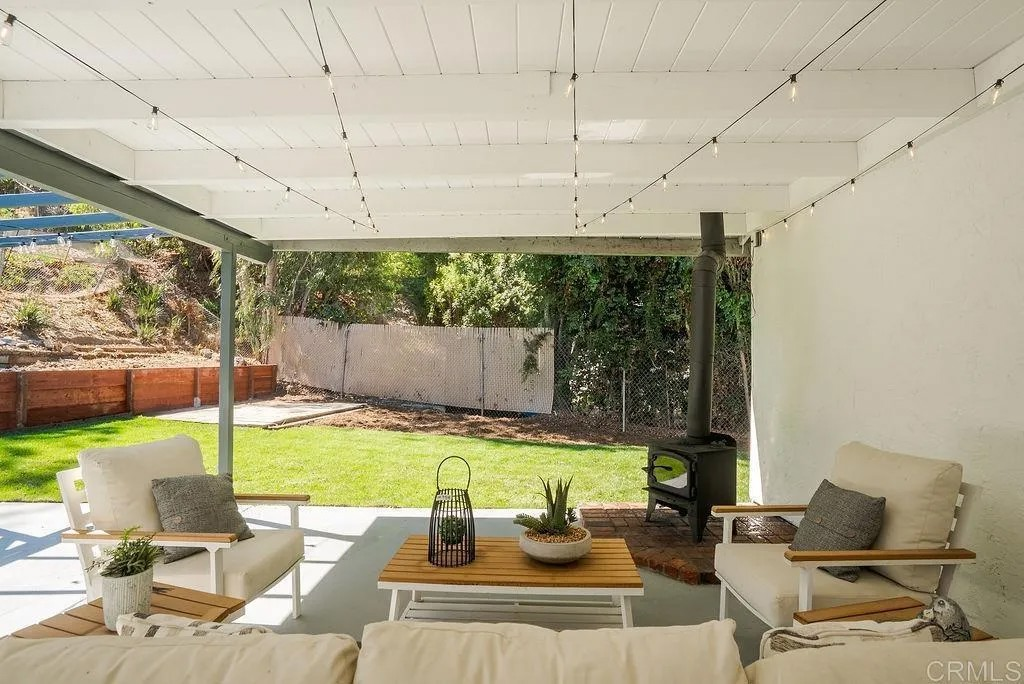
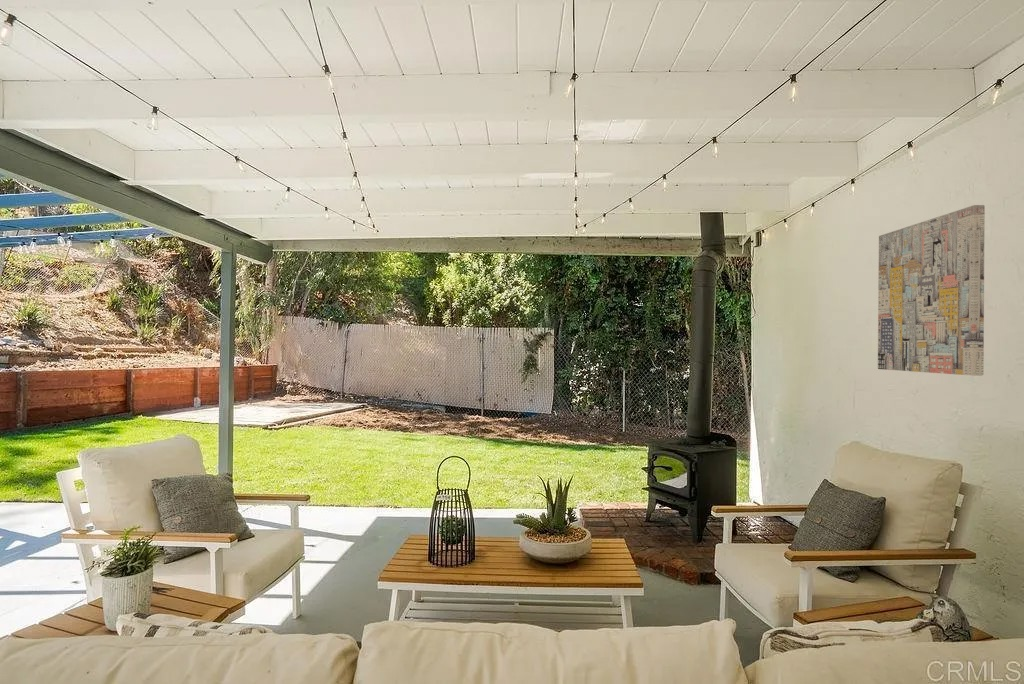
+ wall art [877,204,986,377]
